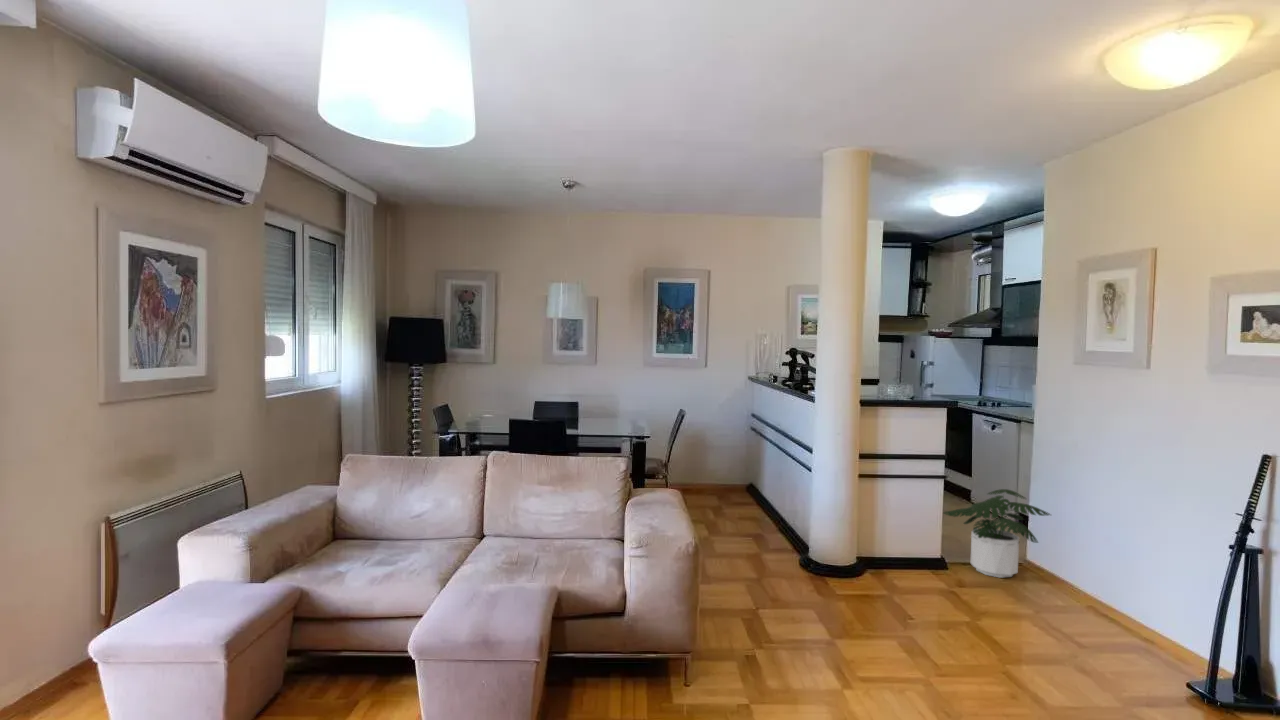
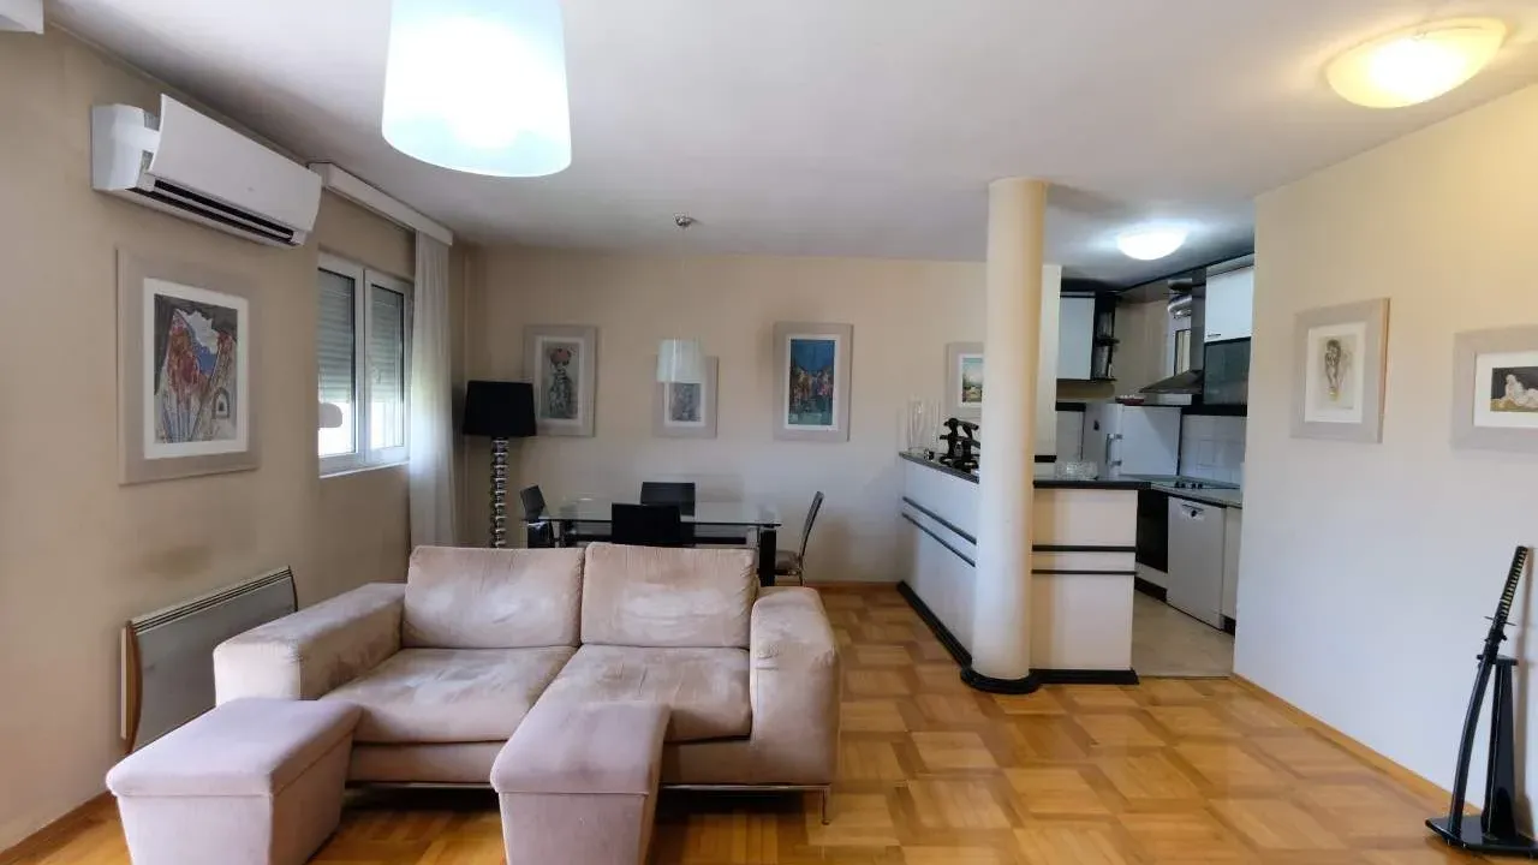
- potted plant [942,488,1052,579]
